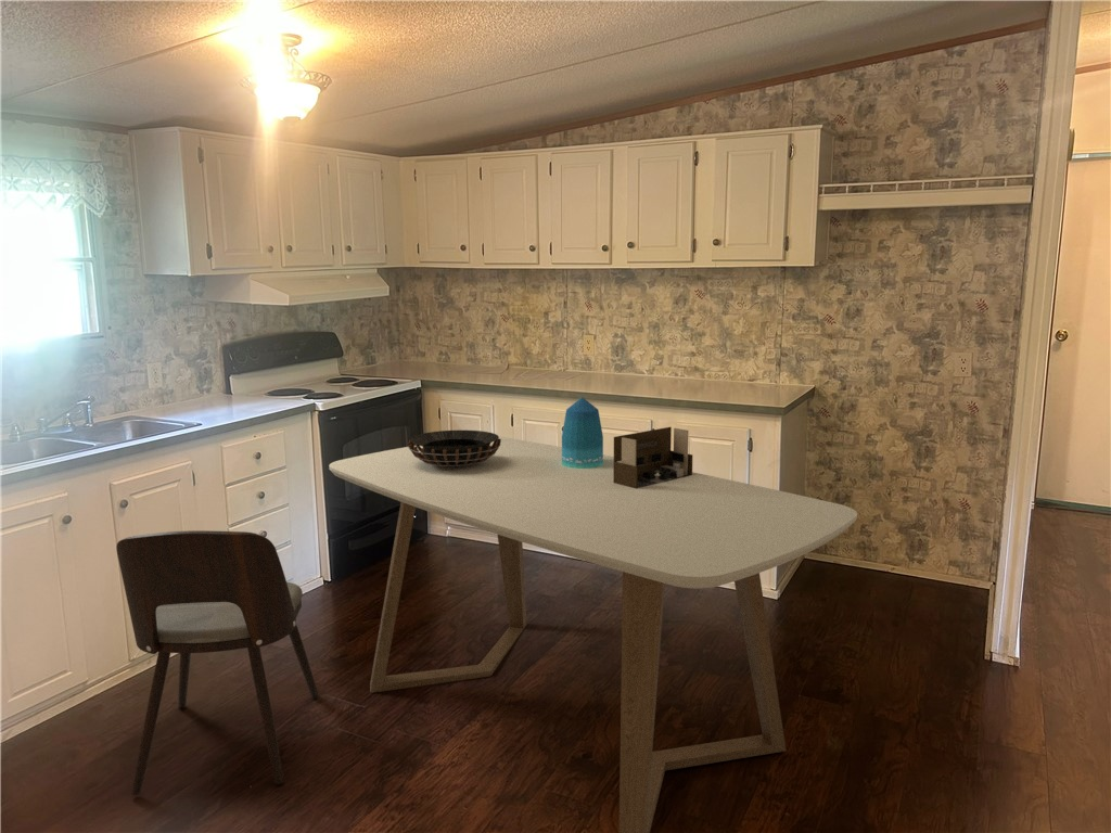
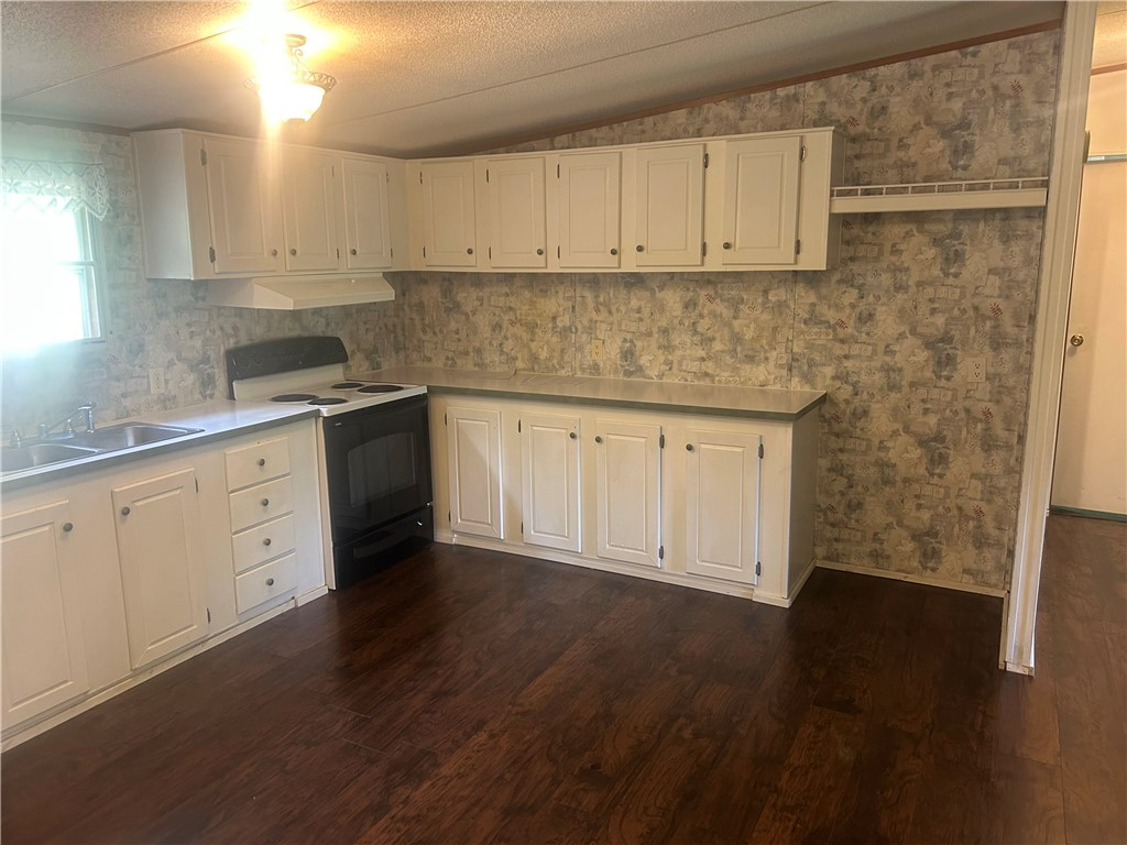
- dining table [328,436,858,833]
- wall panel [613,426,693,489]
- dining chair [115,529,320,796]
- decorative bowl [406,430,501,467]
- vase [561,396,604,469]
